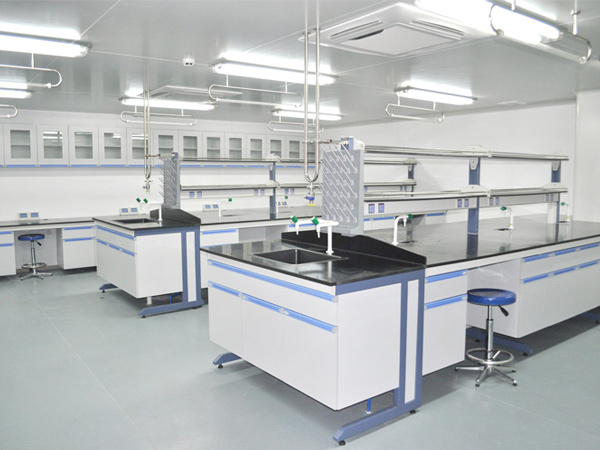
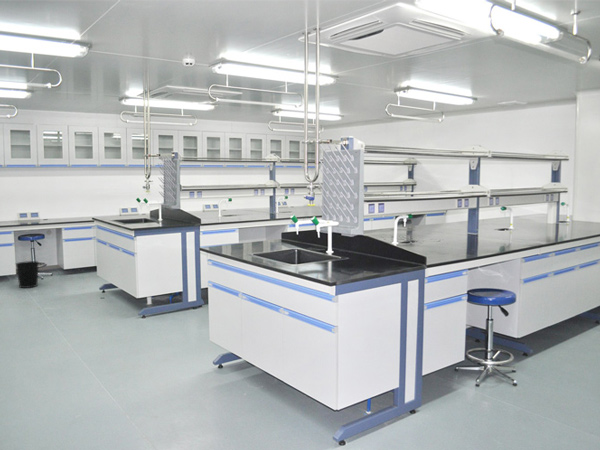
+ wastebasket [15,260,40,289]
